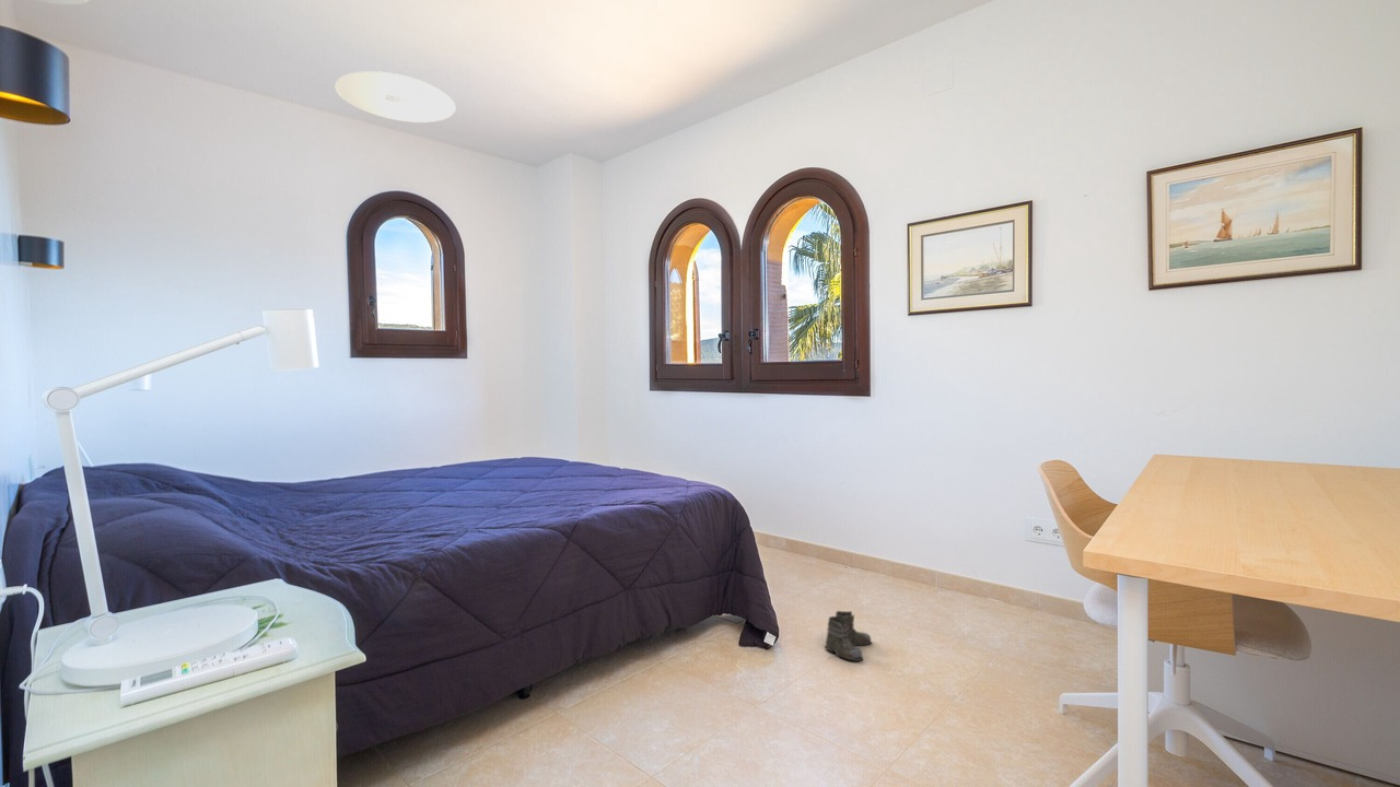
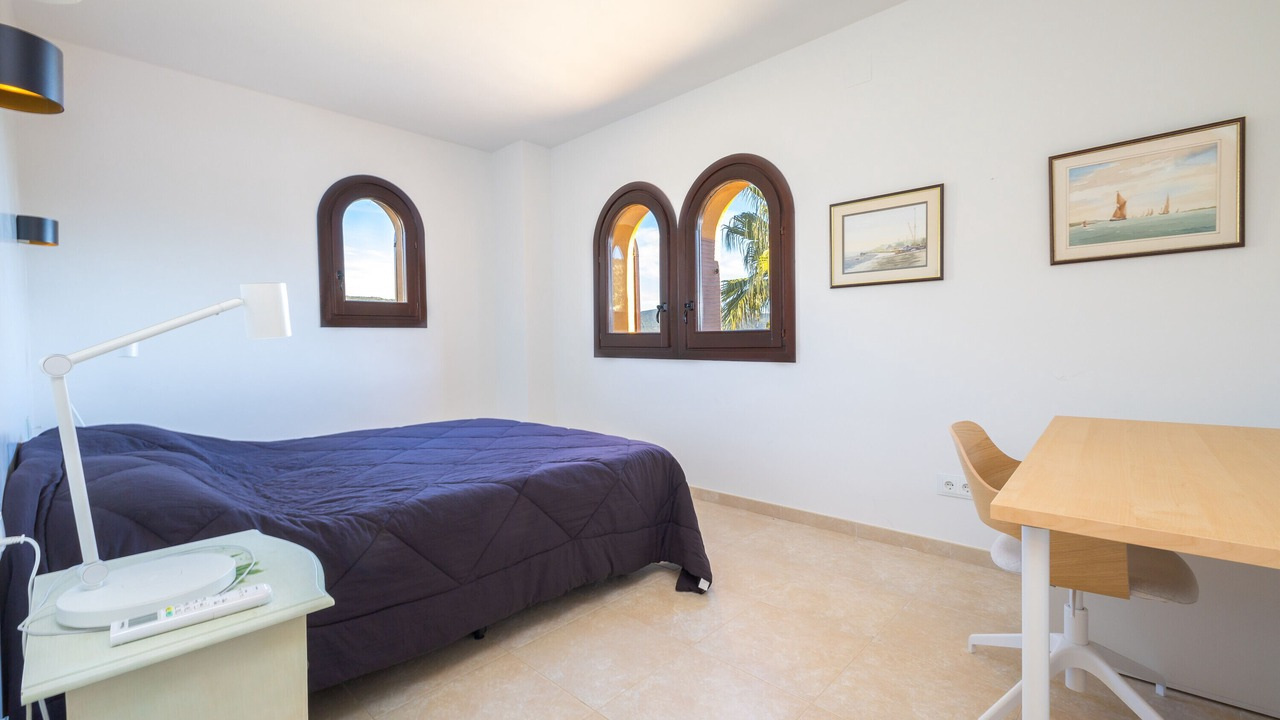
- ceiling light [335,70,457,124]
- boots [824,610,873,662]
